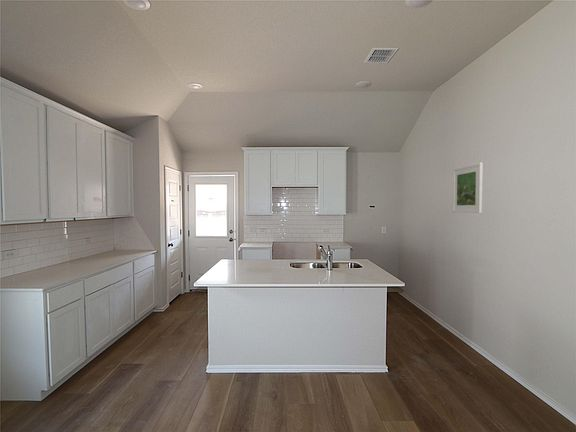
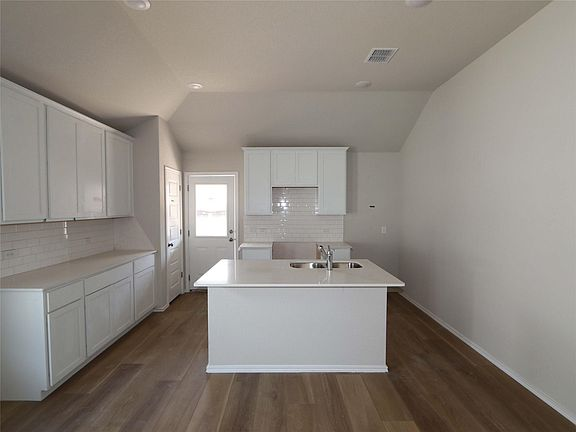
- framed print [452,162,483,214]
